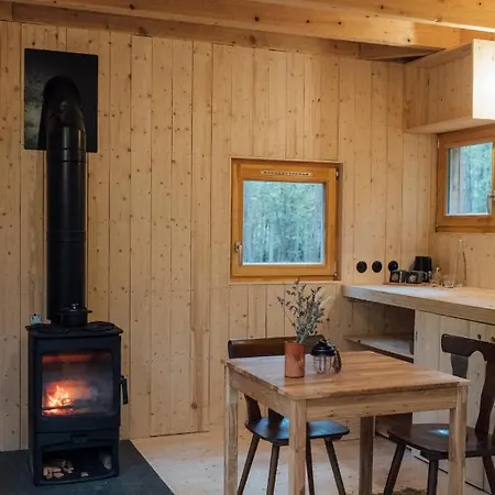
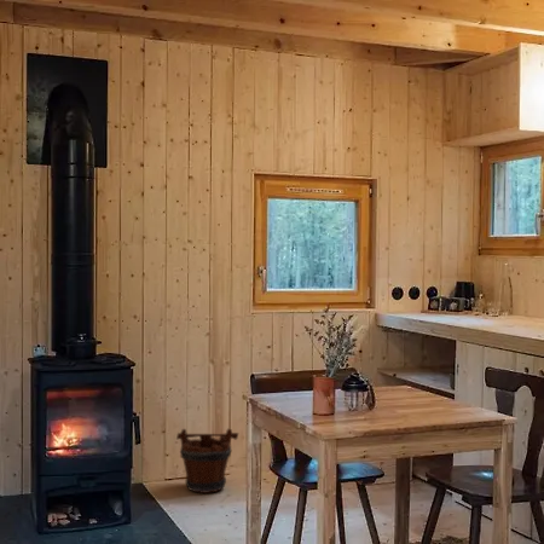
+ wooden bucket [175,428,239,494]
